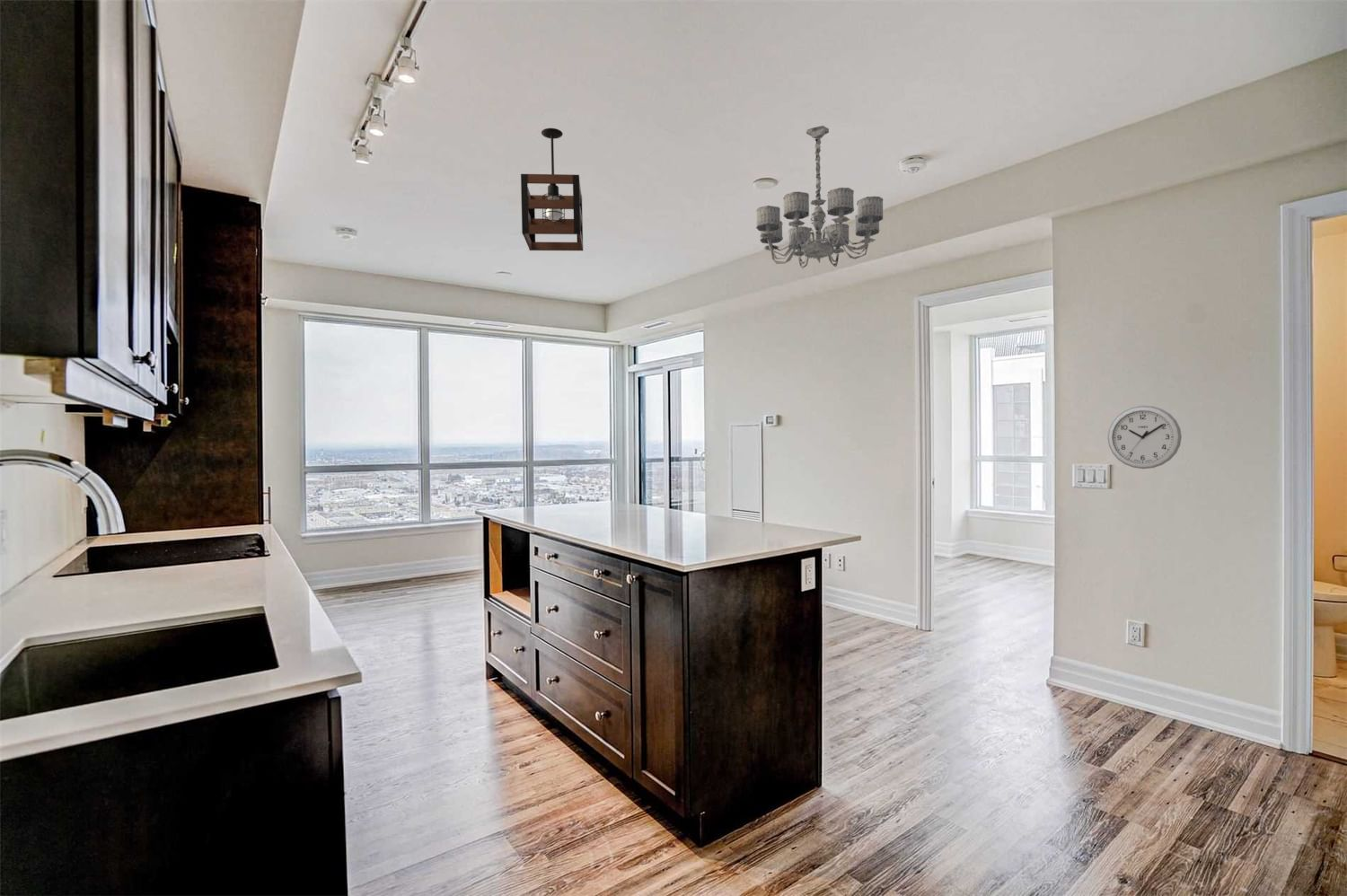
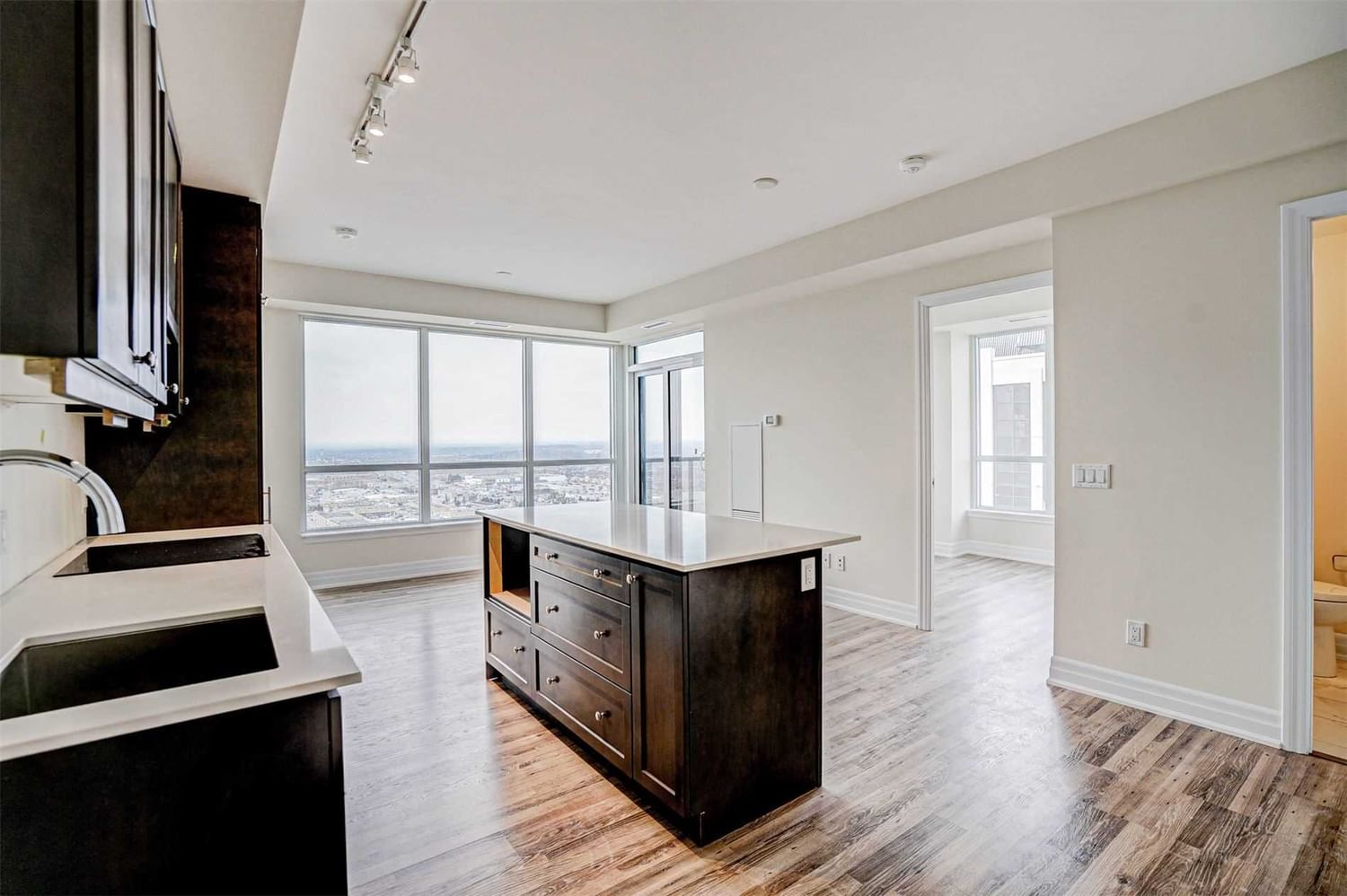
- chandelier [755,125,884,269]
- wall clock [1106,405,1183,470]
- pendant light [520,127,584,251]
